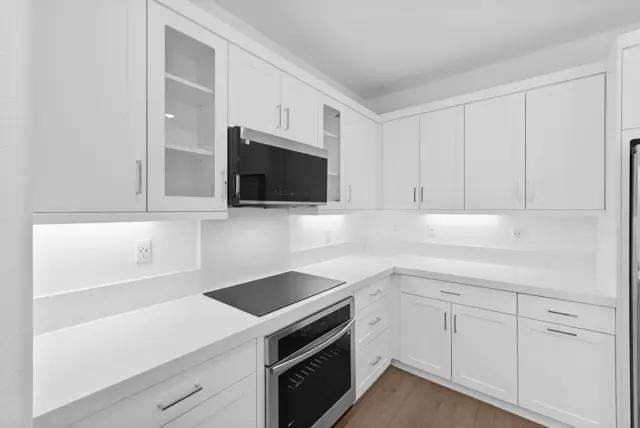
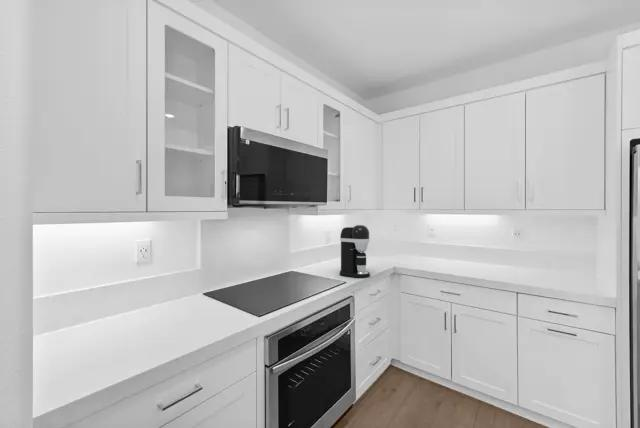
+ coffee maker [339,224,371,279]
